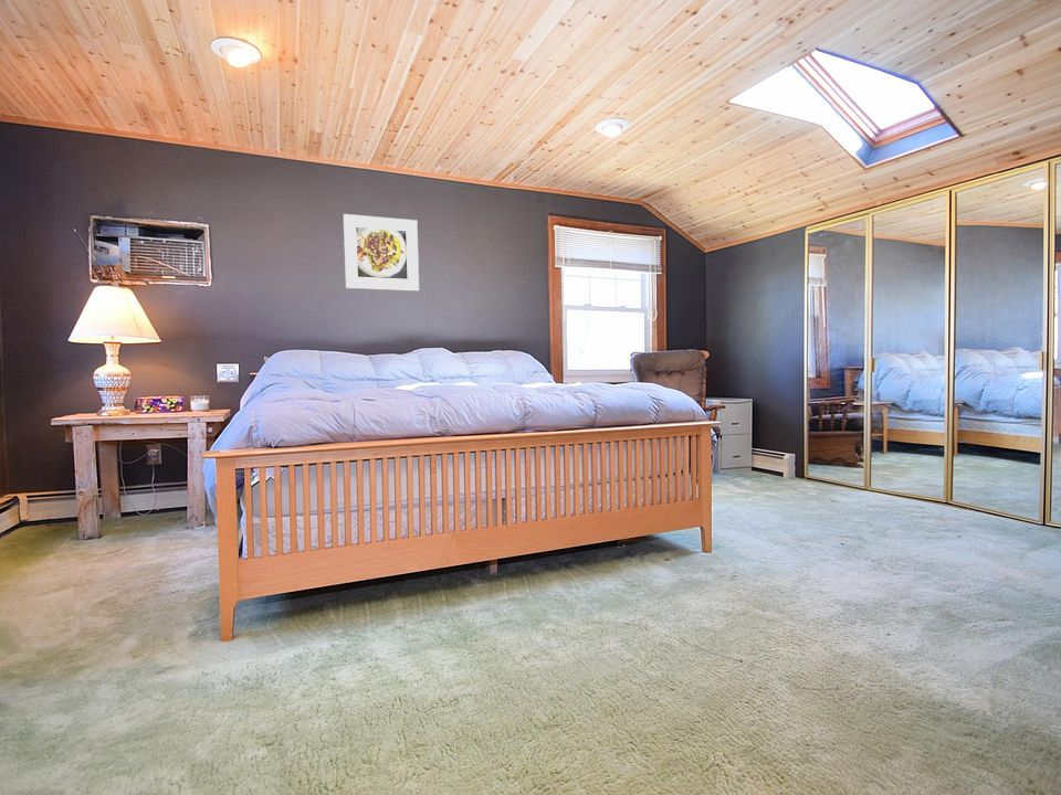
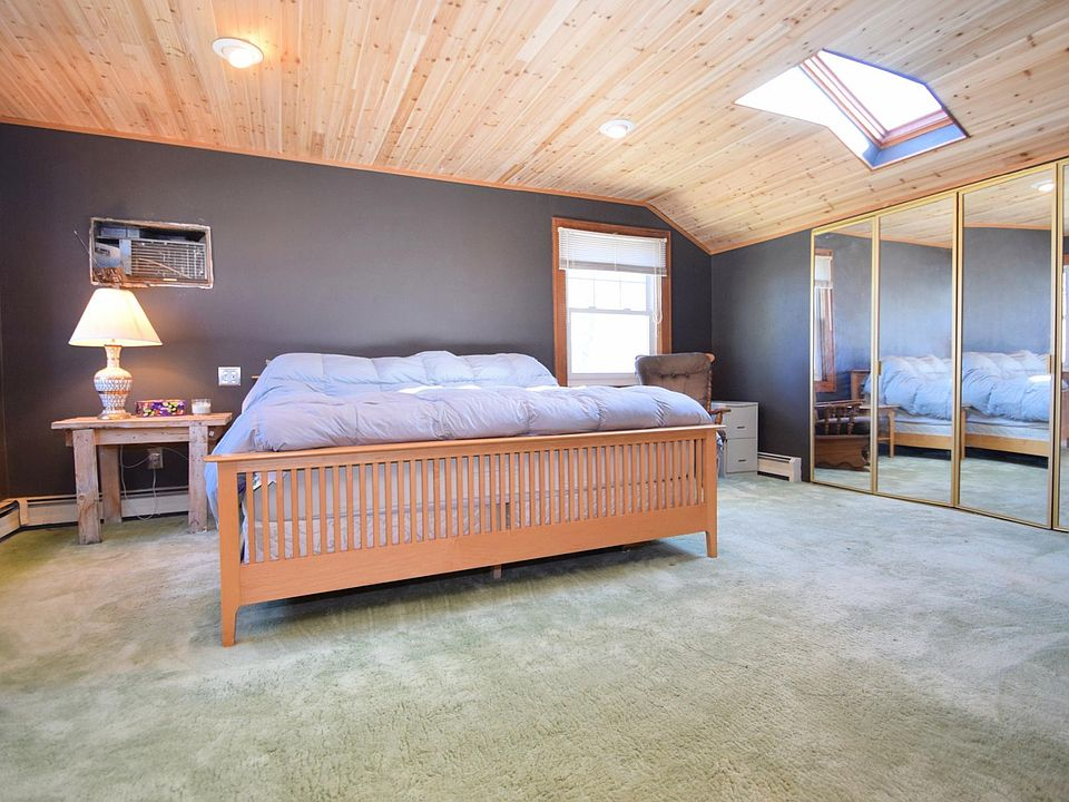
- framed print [343,213,420,293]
